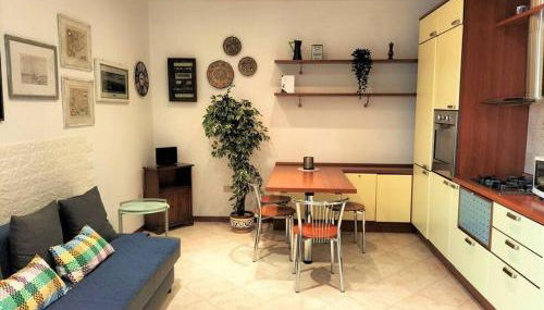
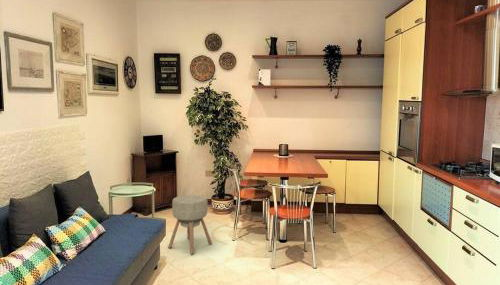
+ ottoman [167,194,213,255]
